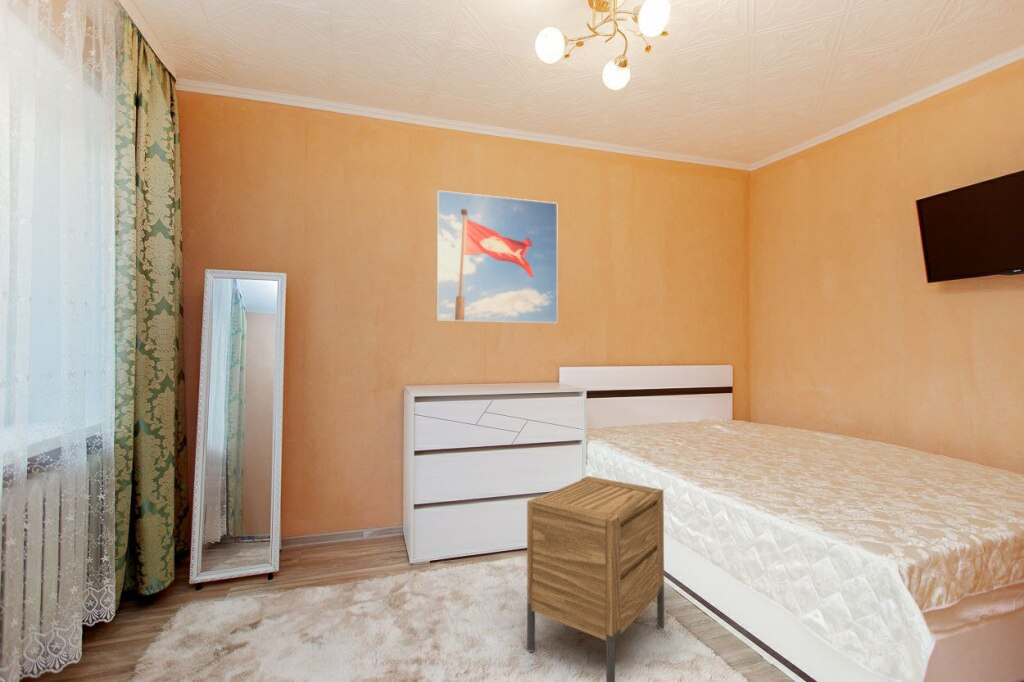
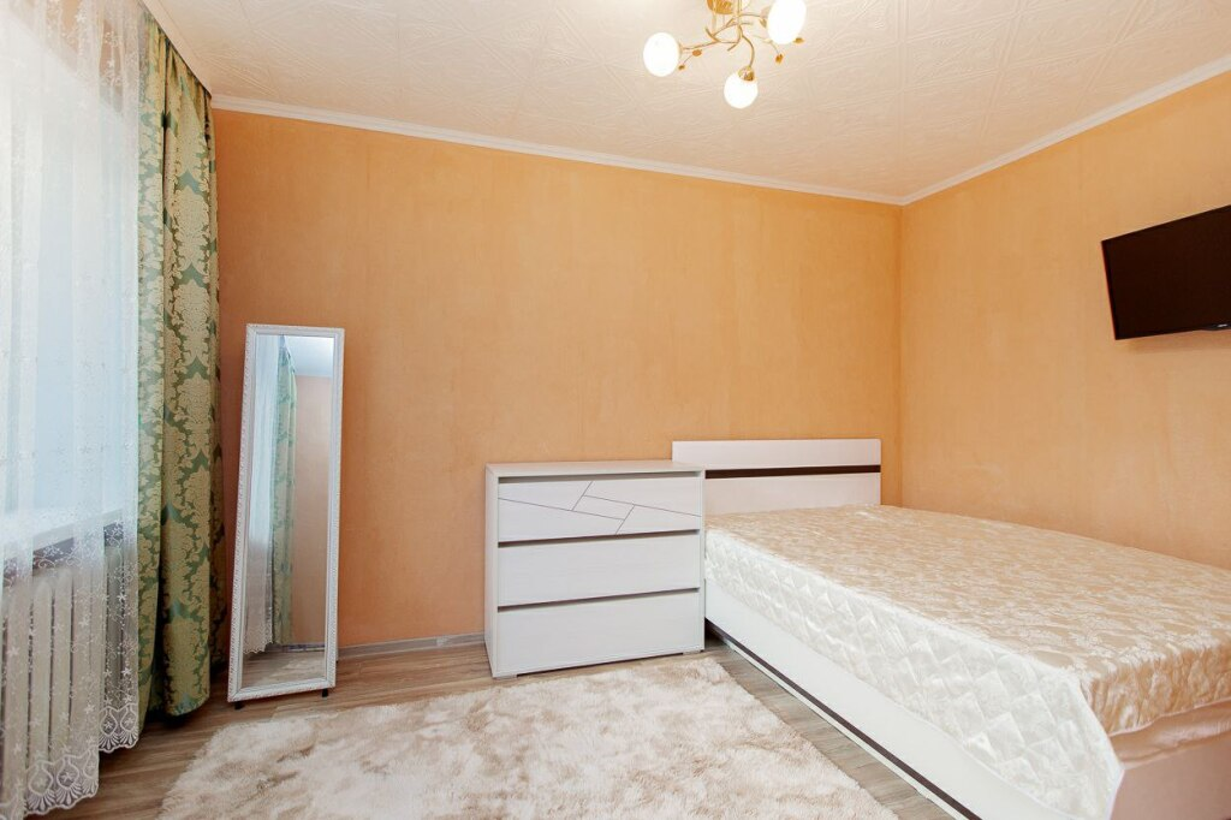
- nightstand [526,475,665,682]
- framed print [436,189,559,324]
